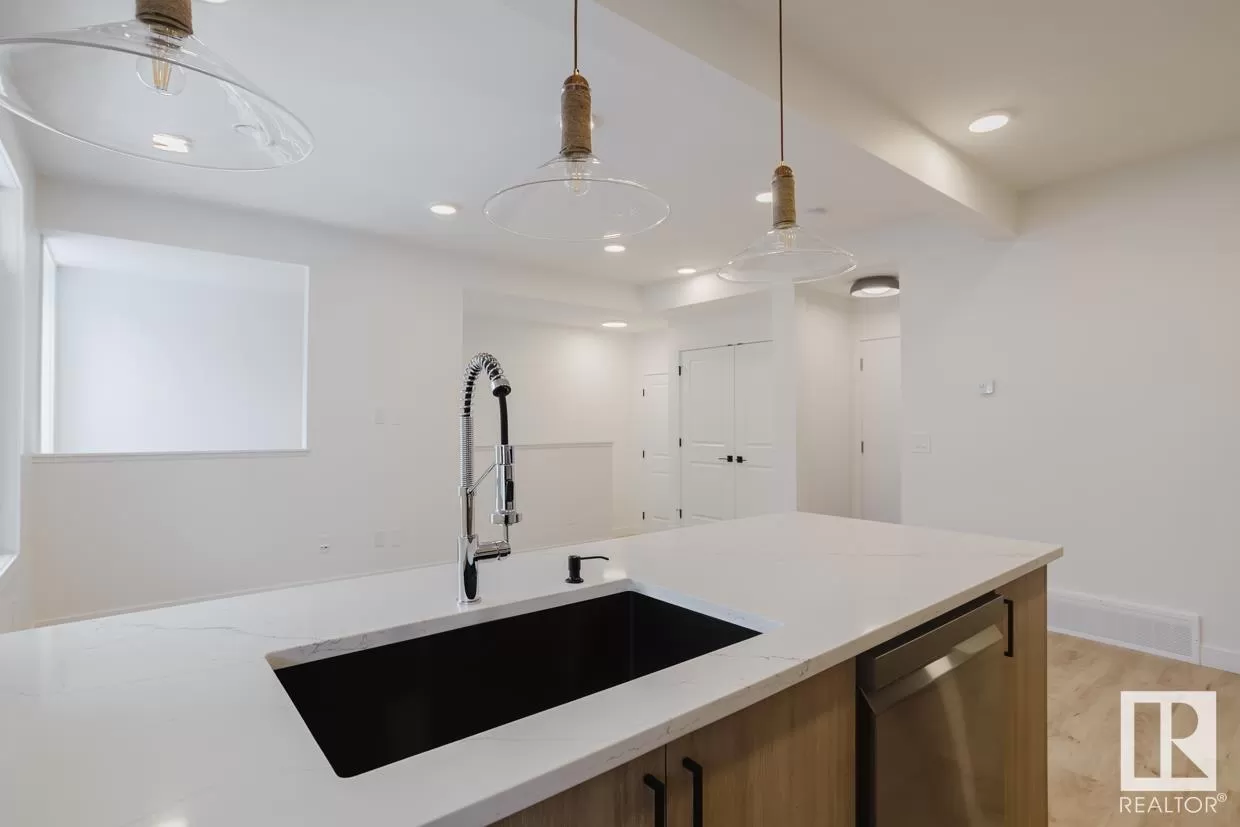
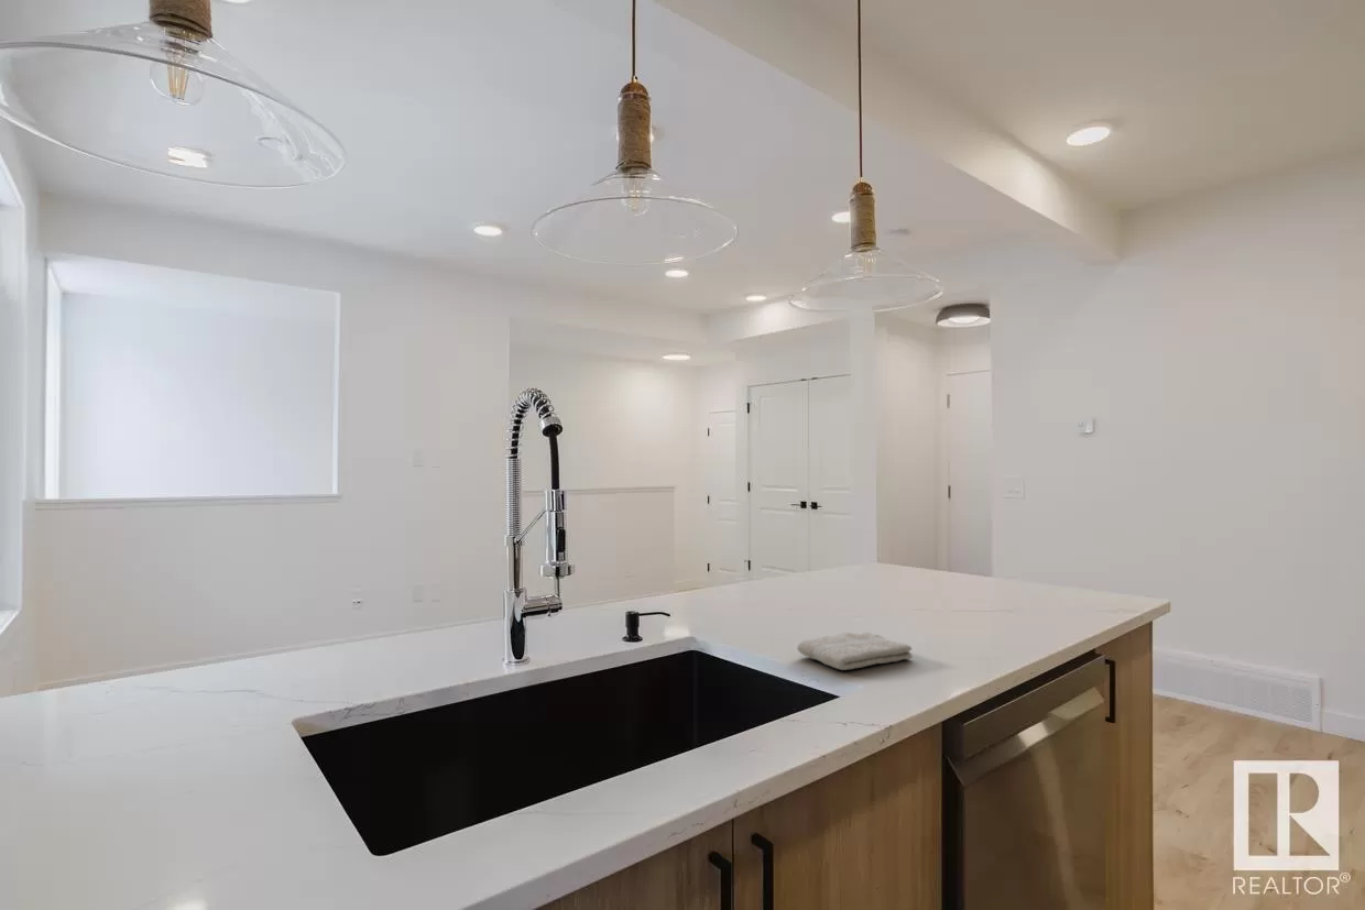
+ washcloth [796,632,914,671]
